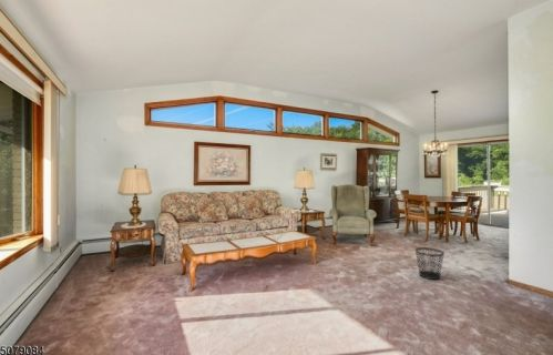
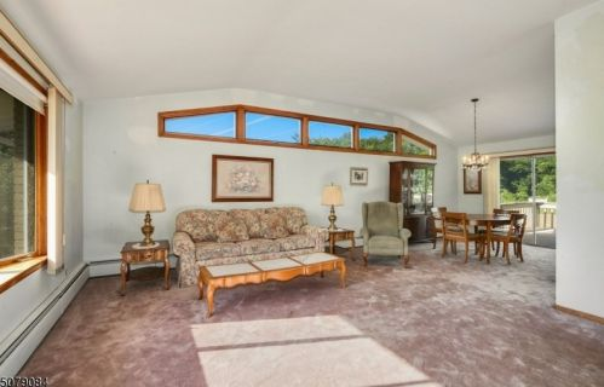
- wastebasket [414,246,446,281]
